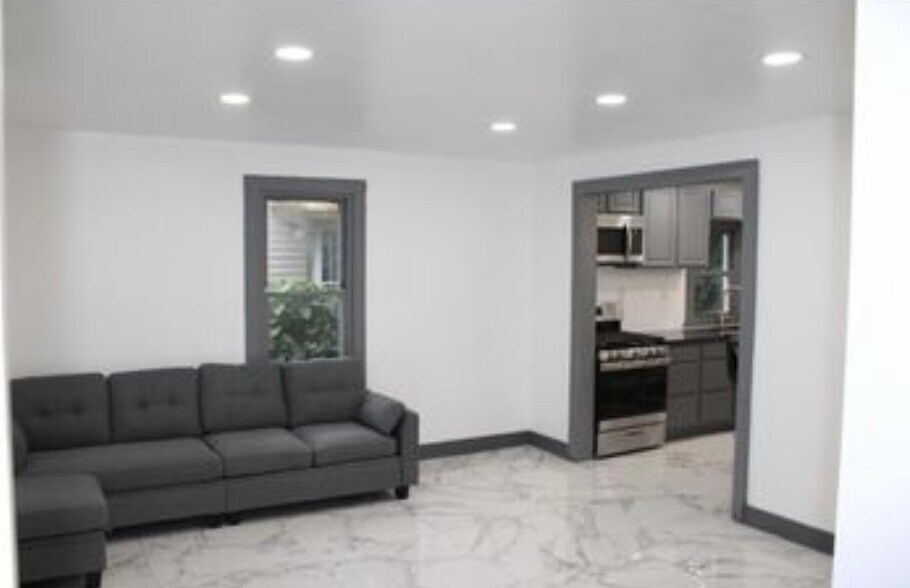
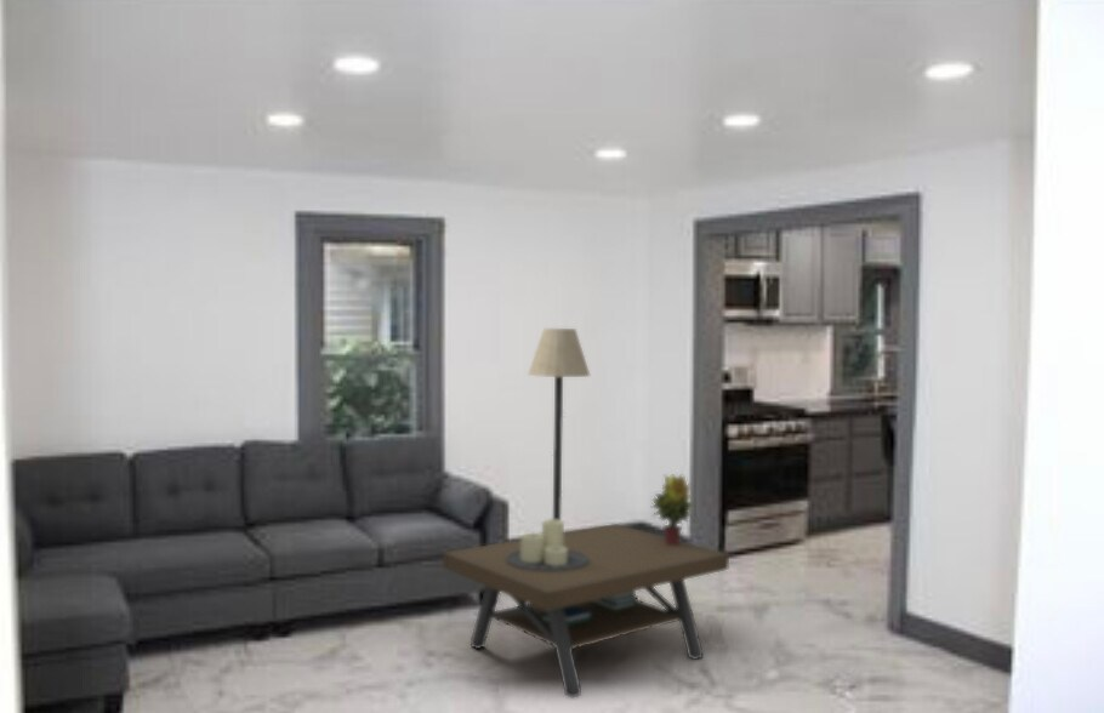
+ potted plant [650,473,695,546]
+ coffee table [442,518,730,700]
+ floor lamp [527,327,591,520]
